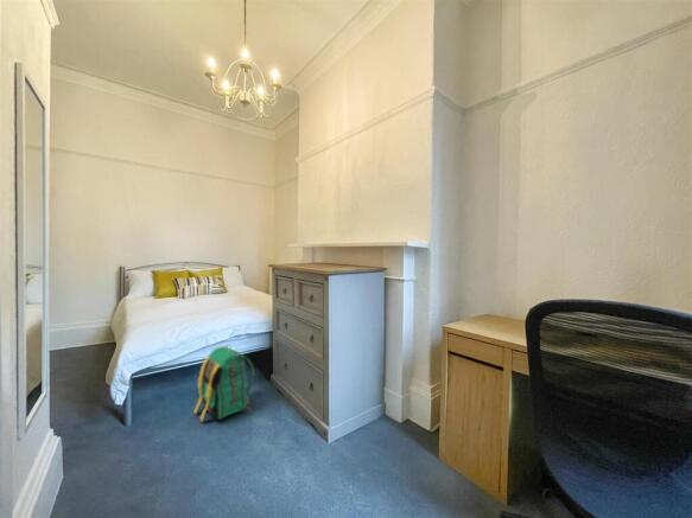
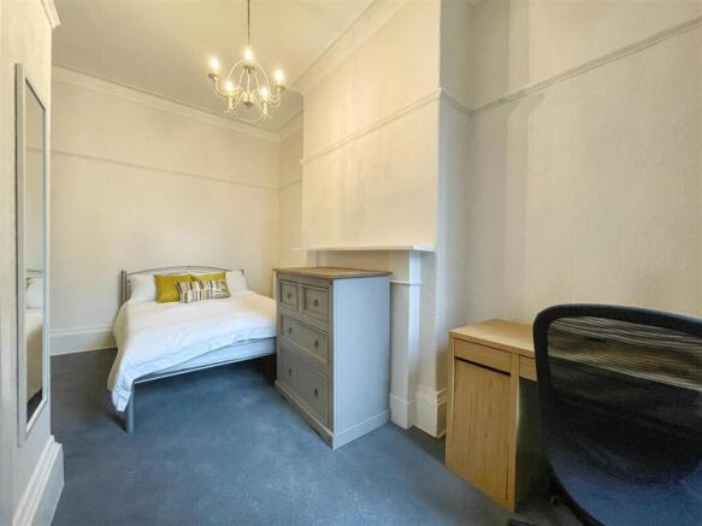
- backpack [192,344,256,423]
